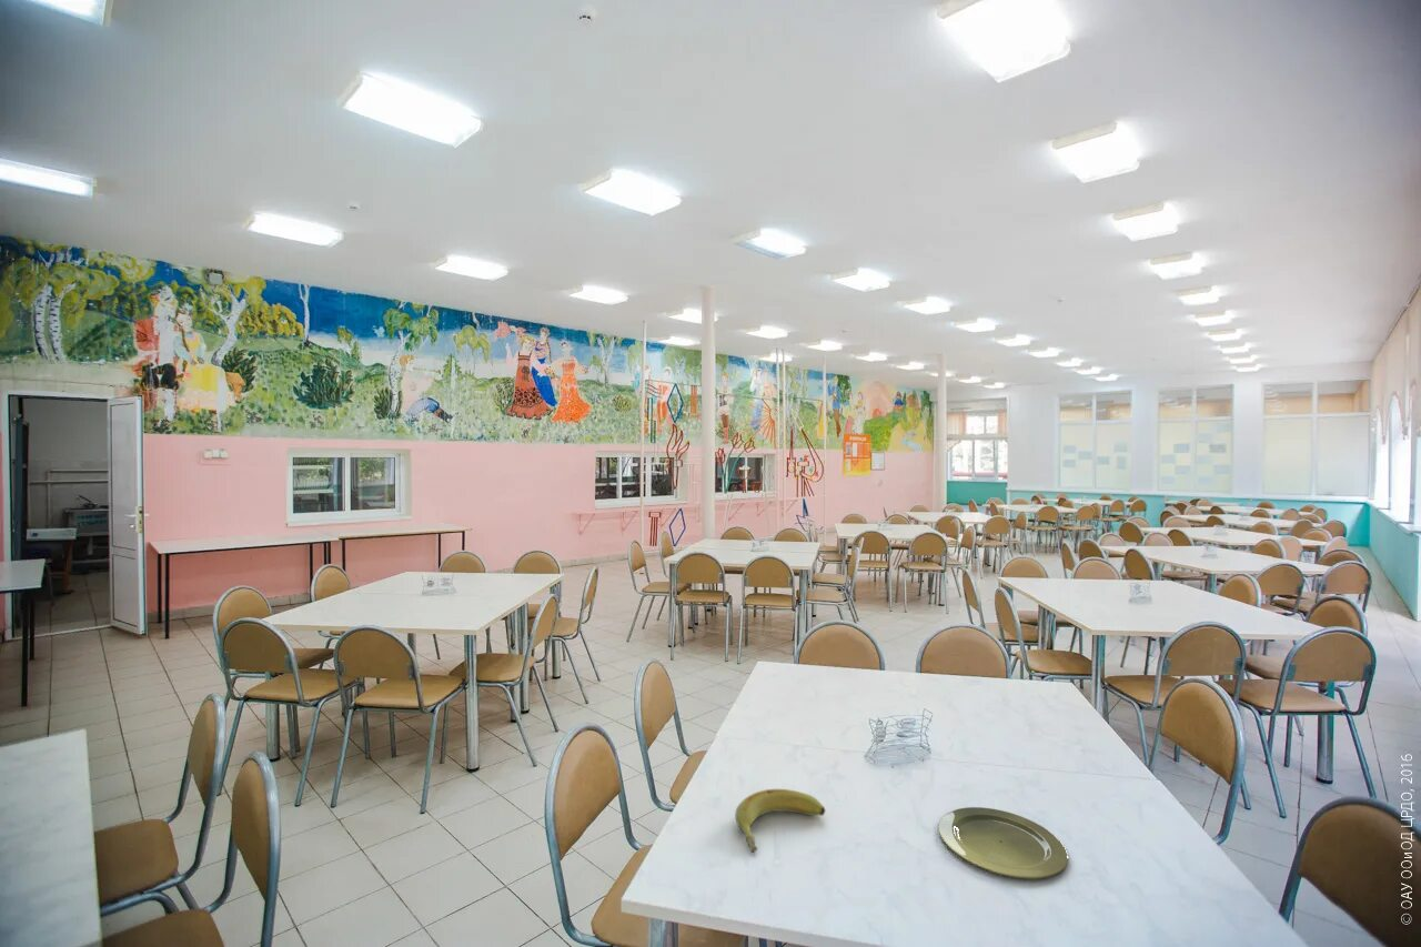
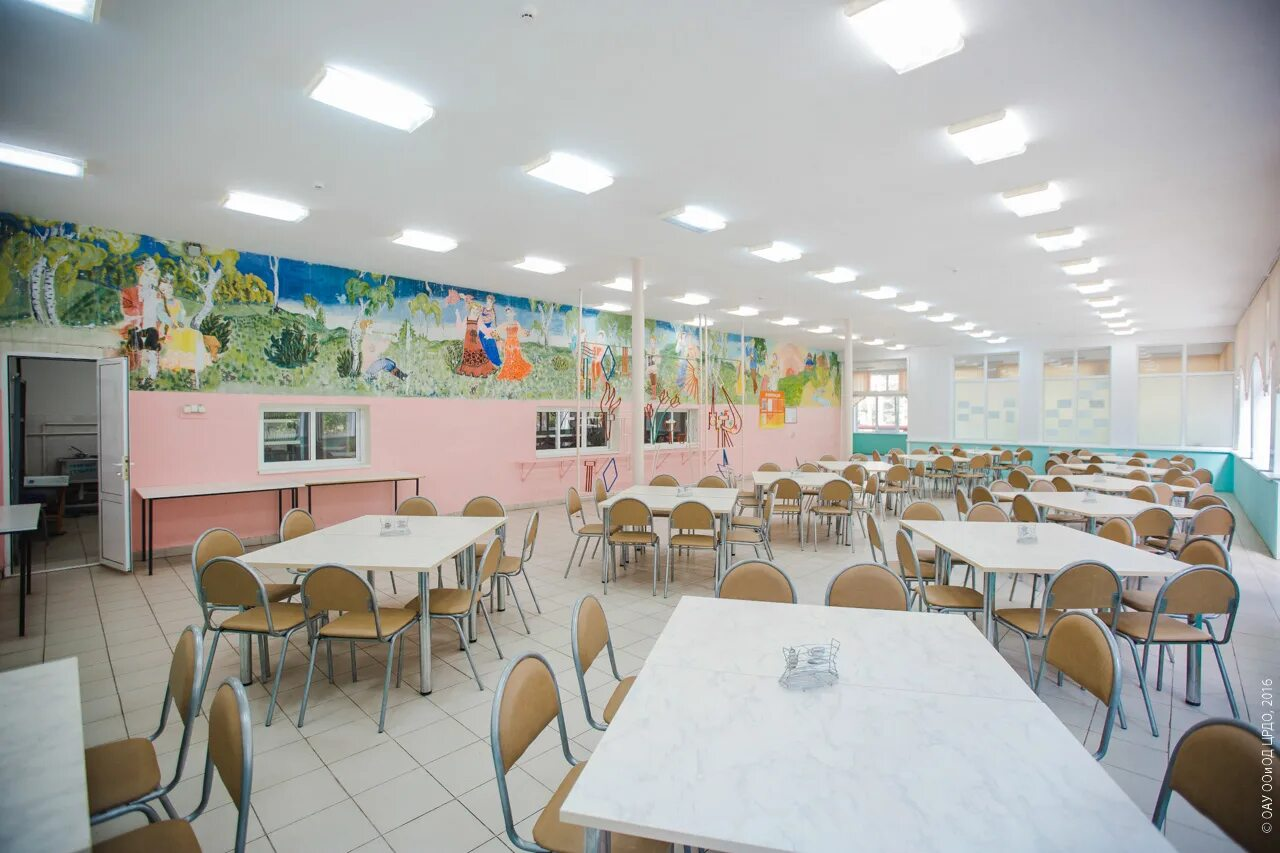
- plate [937,806,1069,879]
- banana [734,788,826,853]
